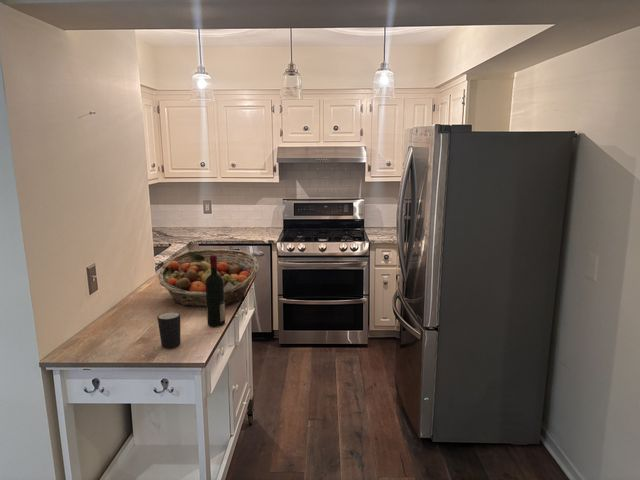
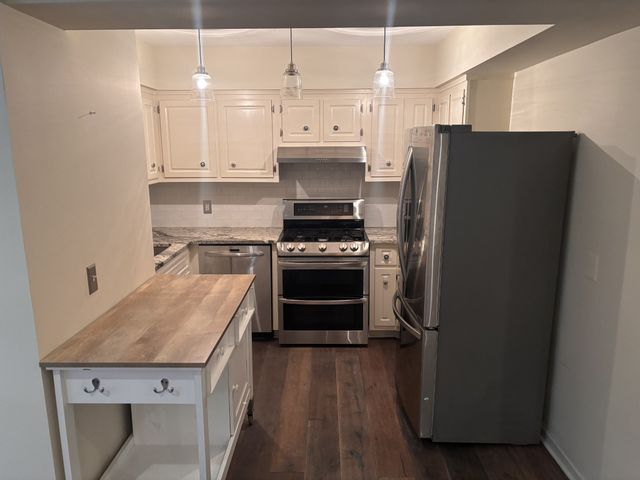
- fruit basket [157,248,260,308]
- alcohol [206,255,226,328]
- mug [156,311,182,349]
